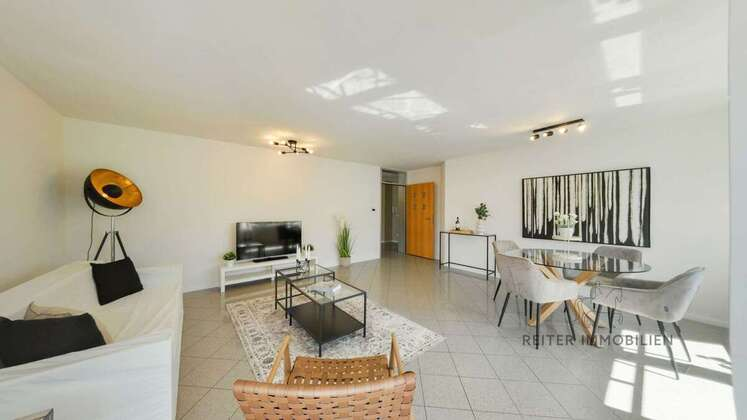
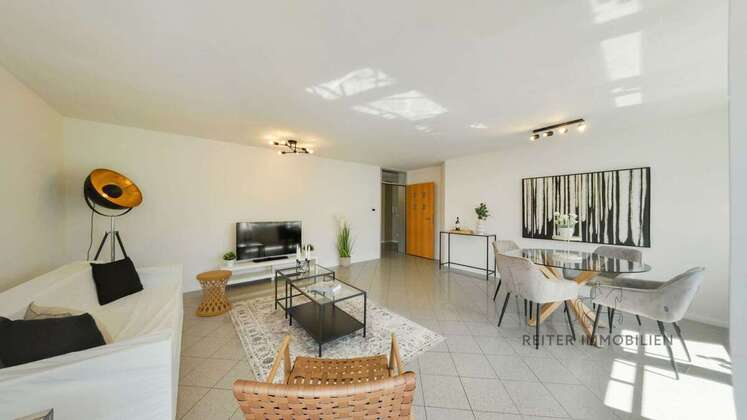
+ side table [195,269,233,318]
